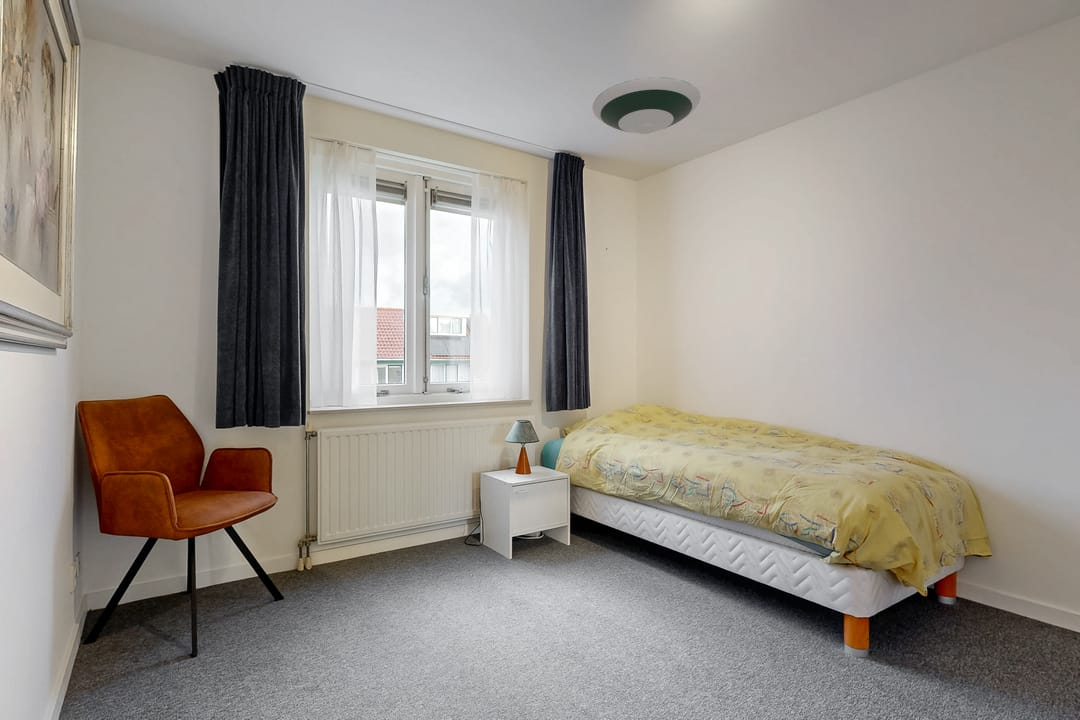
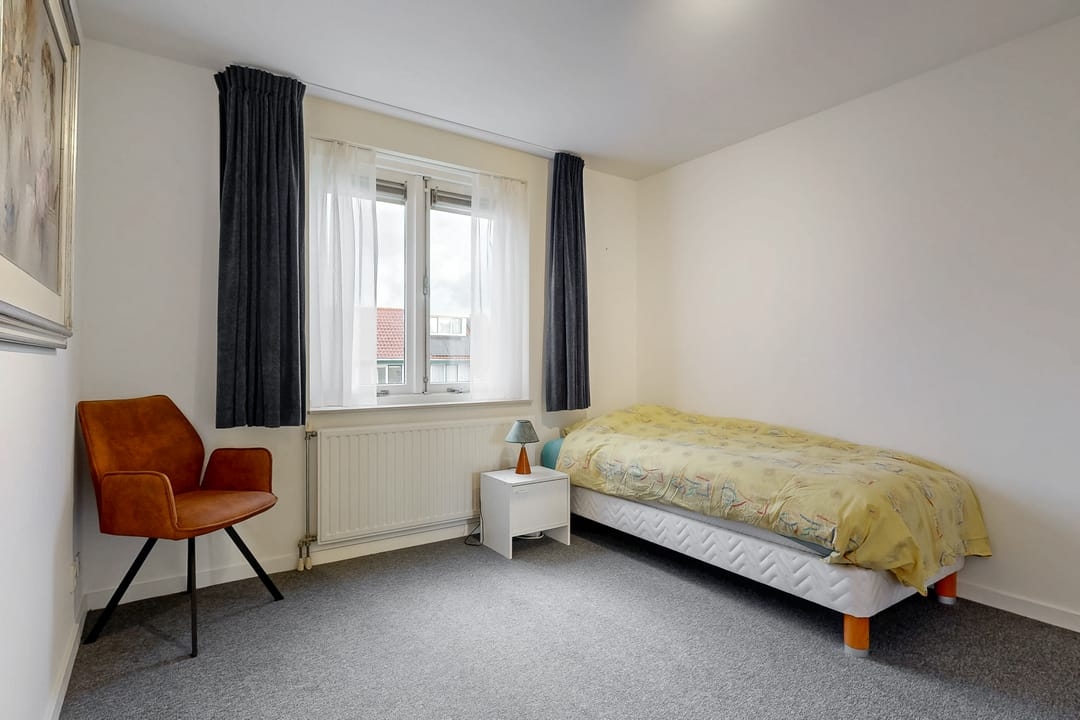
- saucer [592,76,702,135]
